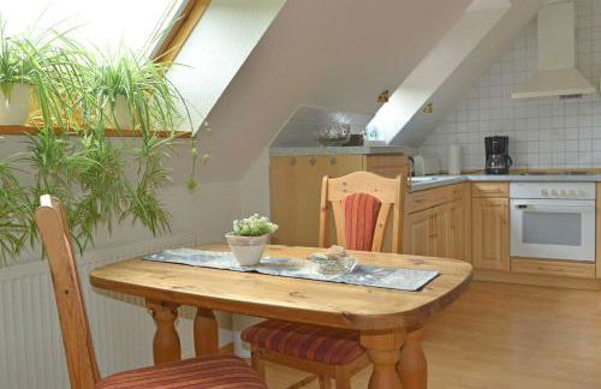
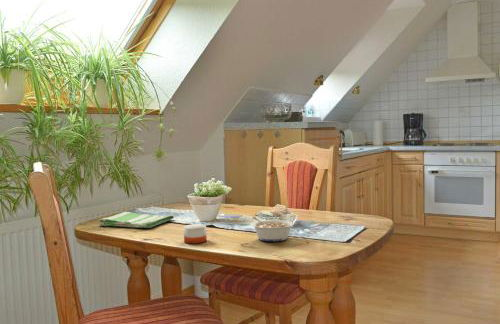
+ candle [183,216,208,244]
+ dish towel [98,211,175,229]
+ legume [250,216,295,242]
